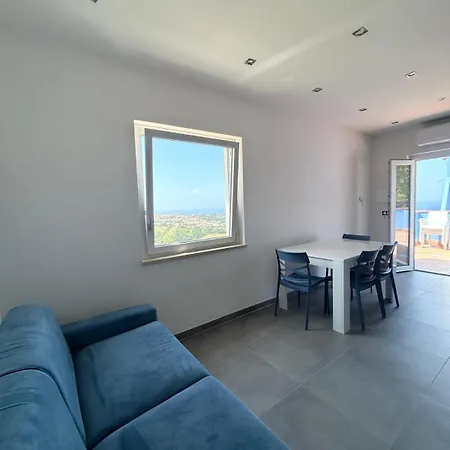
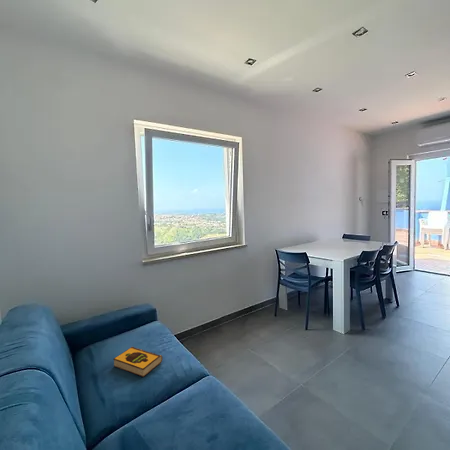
+ hardback book [112,346,164,378]
